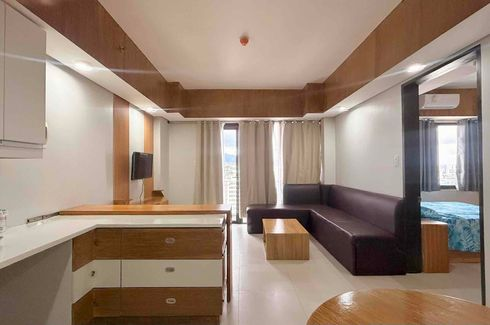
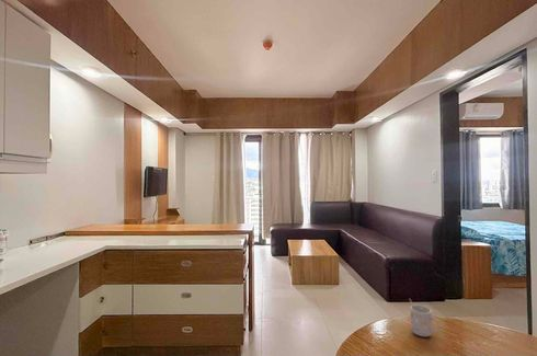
+ mug [409,298,442,337]
